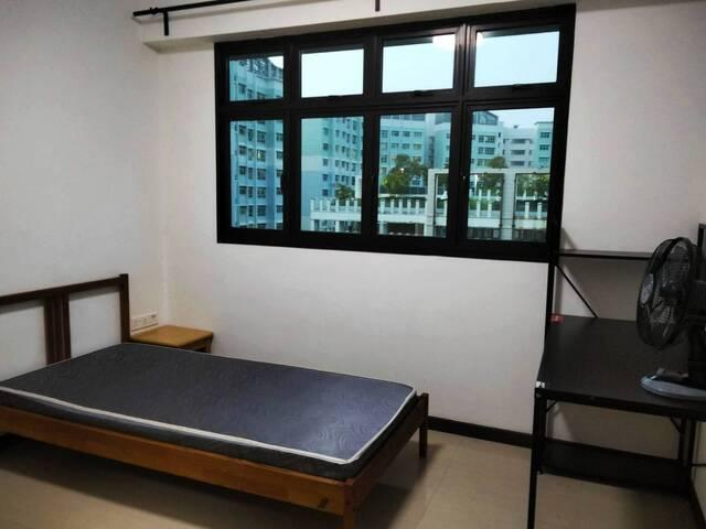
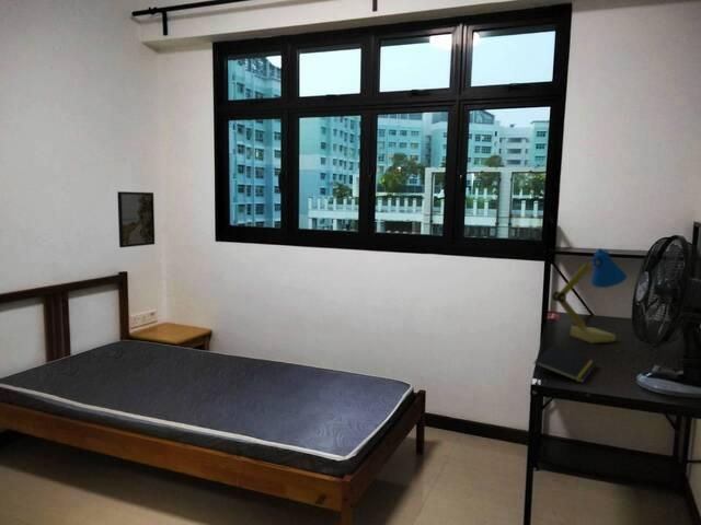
+ desk lamp [551,247,628,345]
+ notepad [532,345,598,384]
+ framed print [116,190,156,248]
